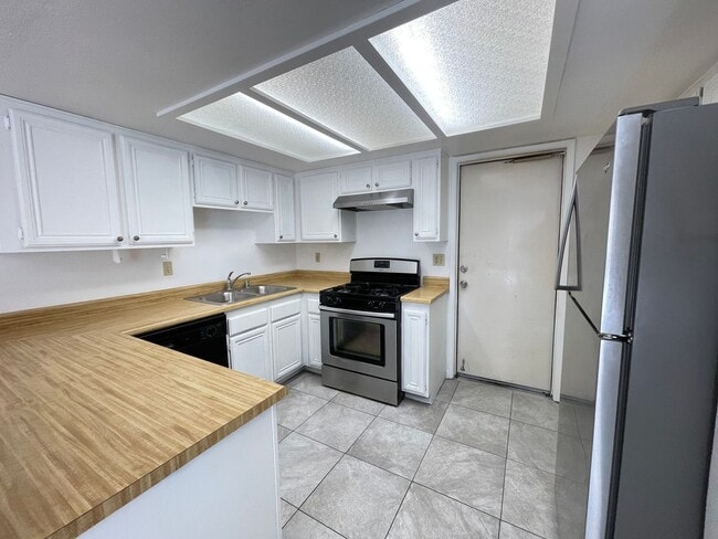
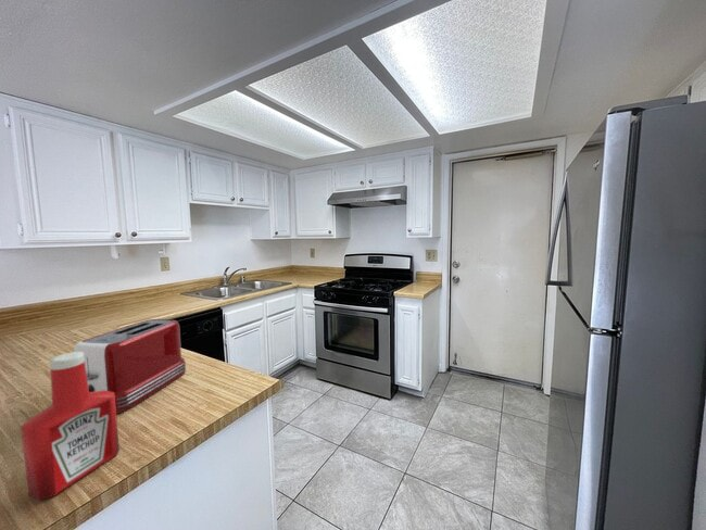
+ toaster [73,318,187,415]
+ soap bottle [20,351,121,502]
